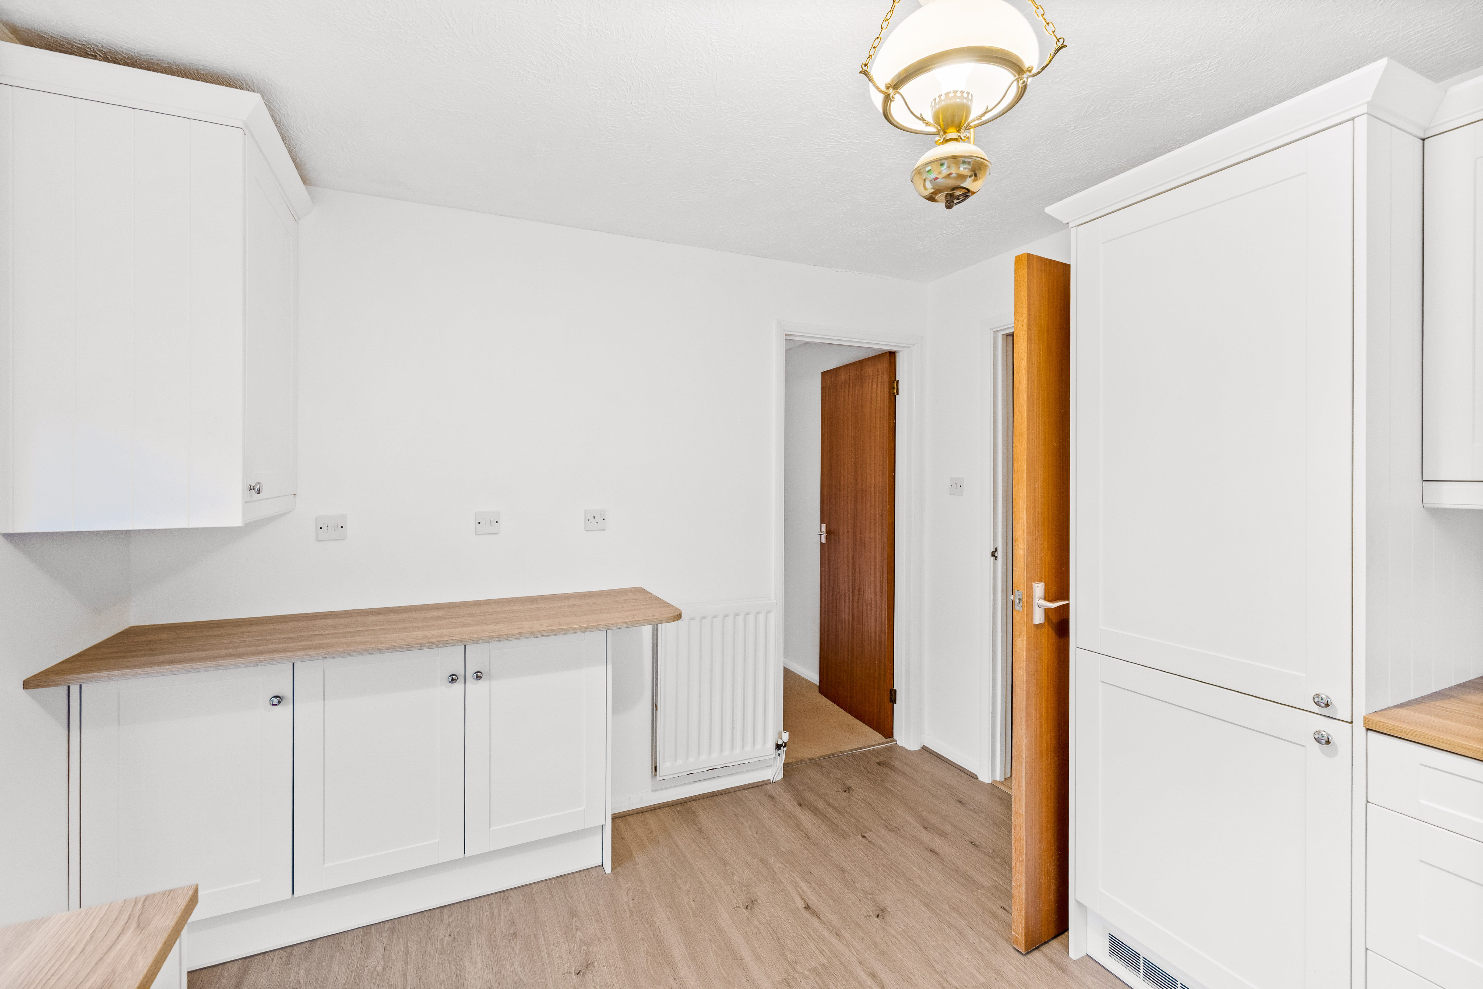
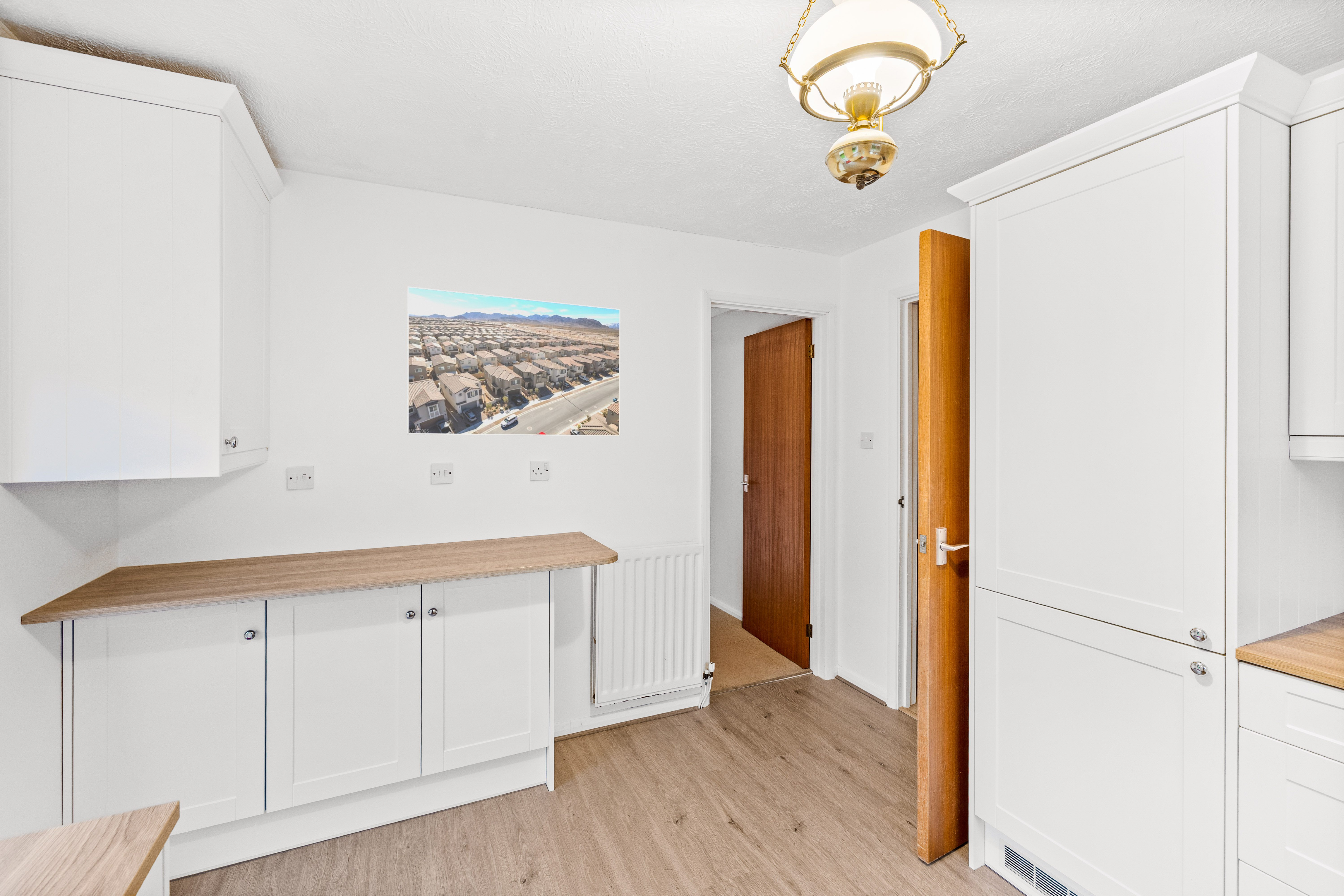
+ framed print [407,286,620,437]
